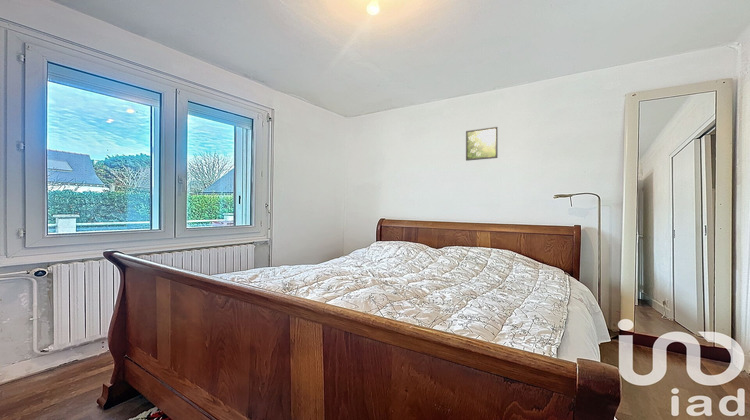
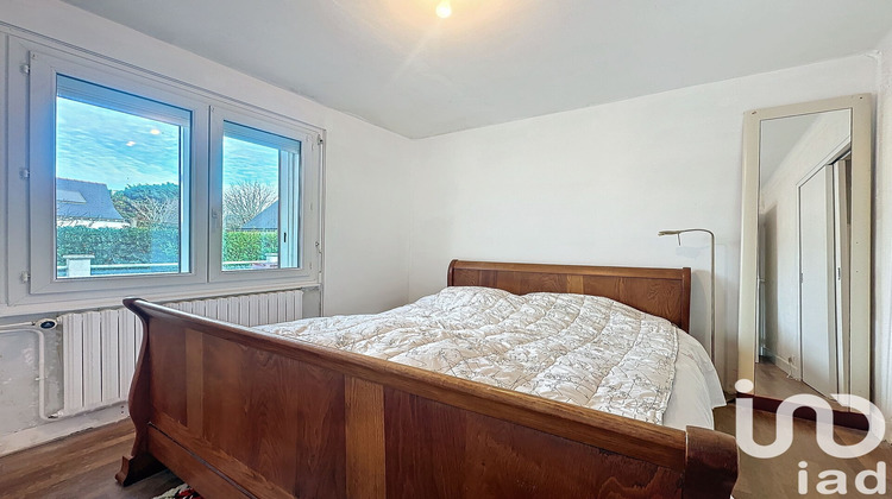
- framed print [465,126,499,162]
